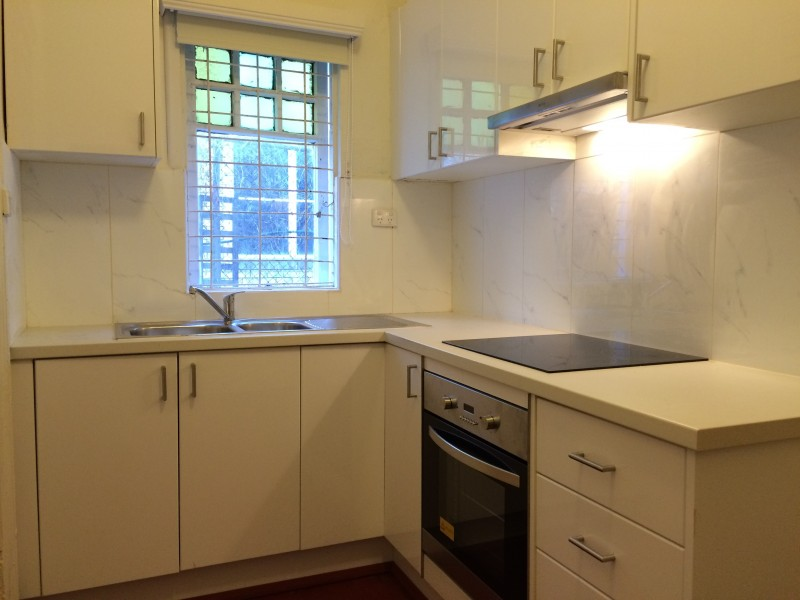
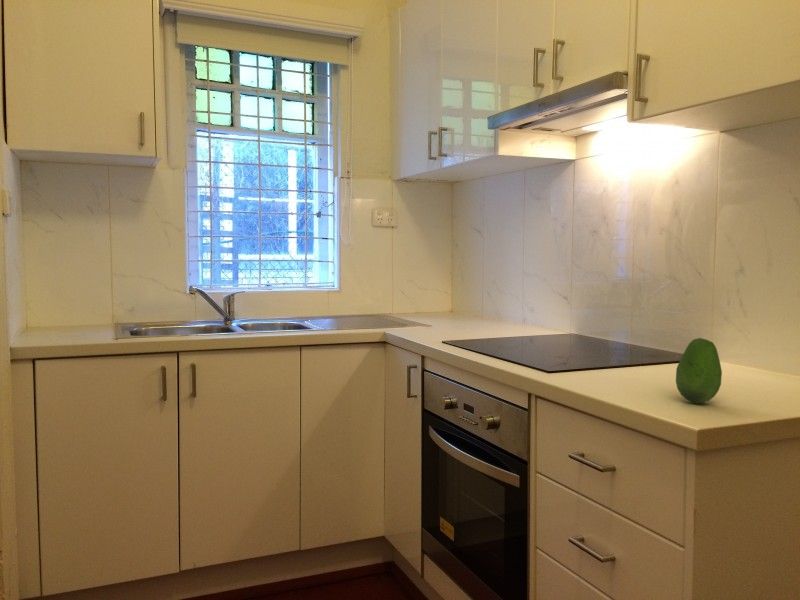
+ fruit [675,337,723,404]
